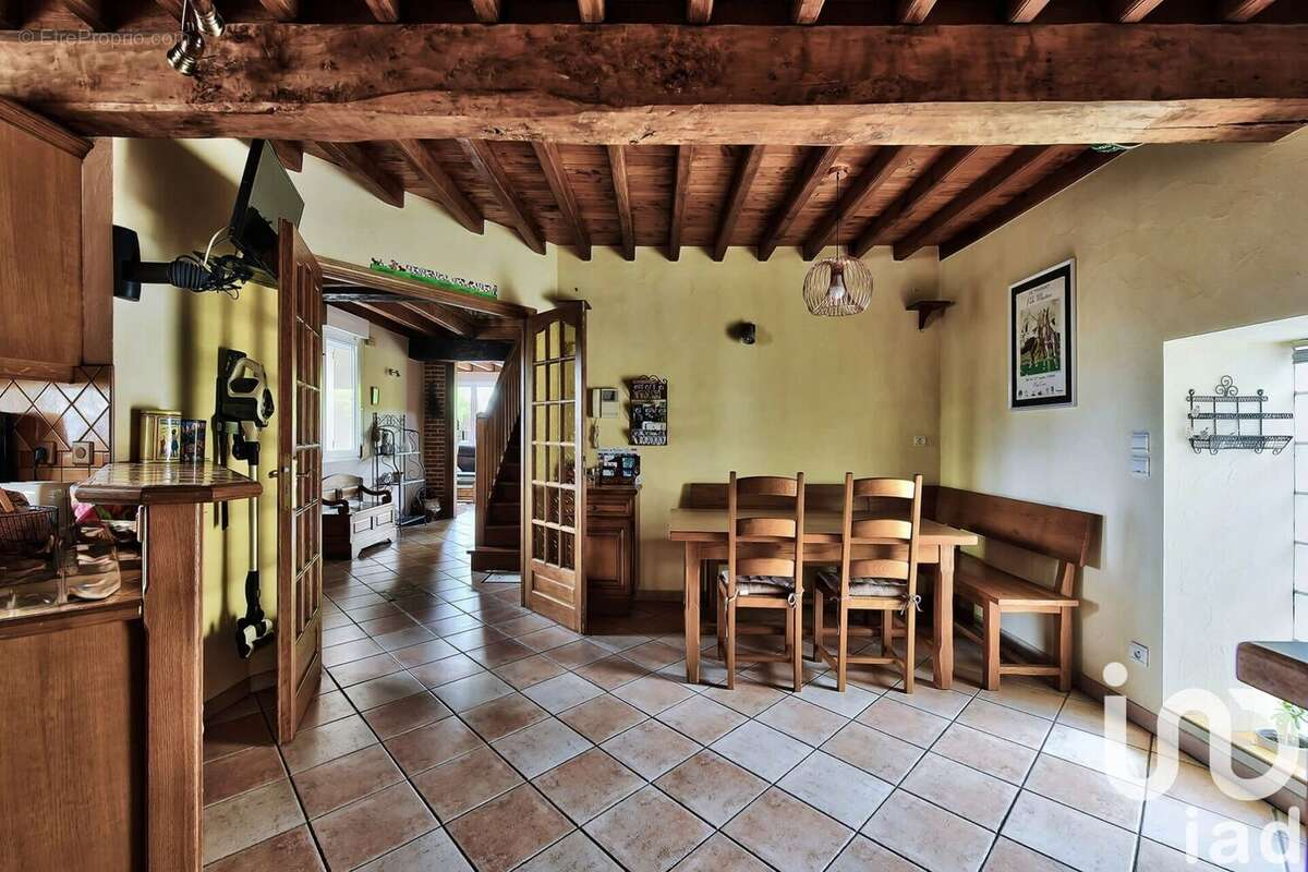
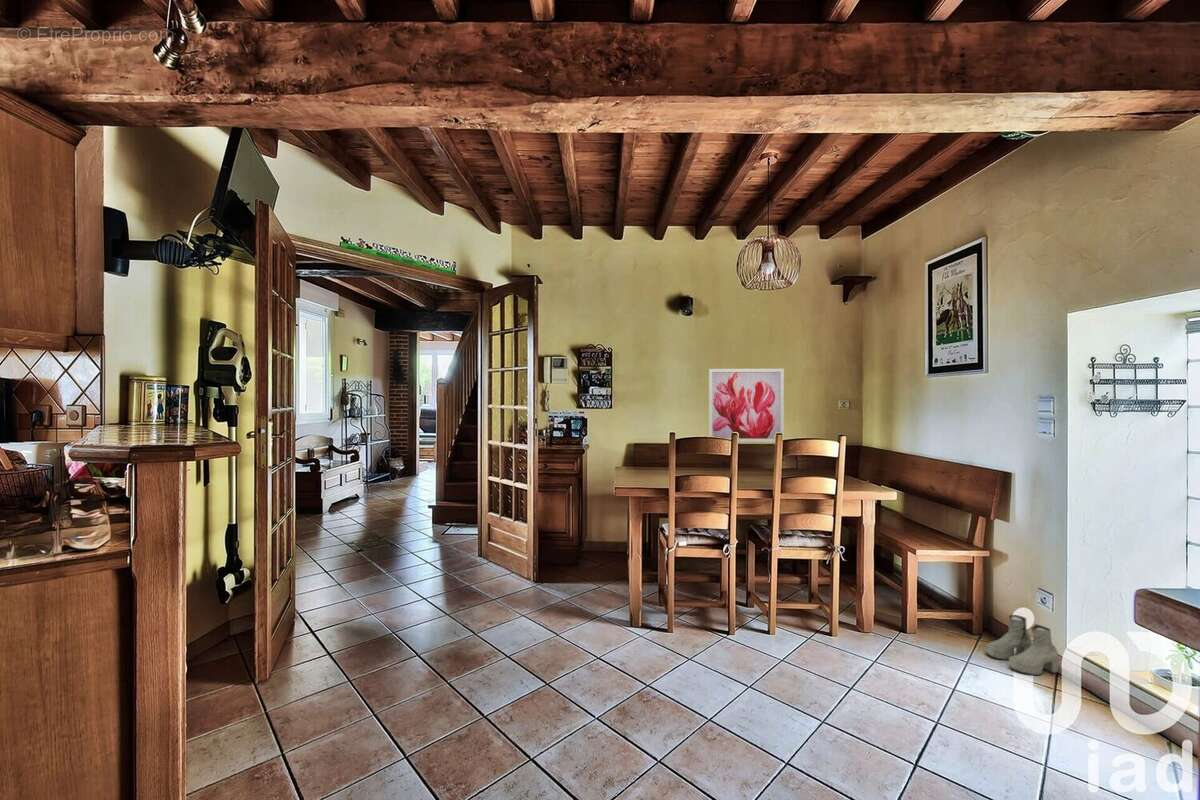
+ wall art [708,368,785,443]
+ boots [984,614,1059,676]
